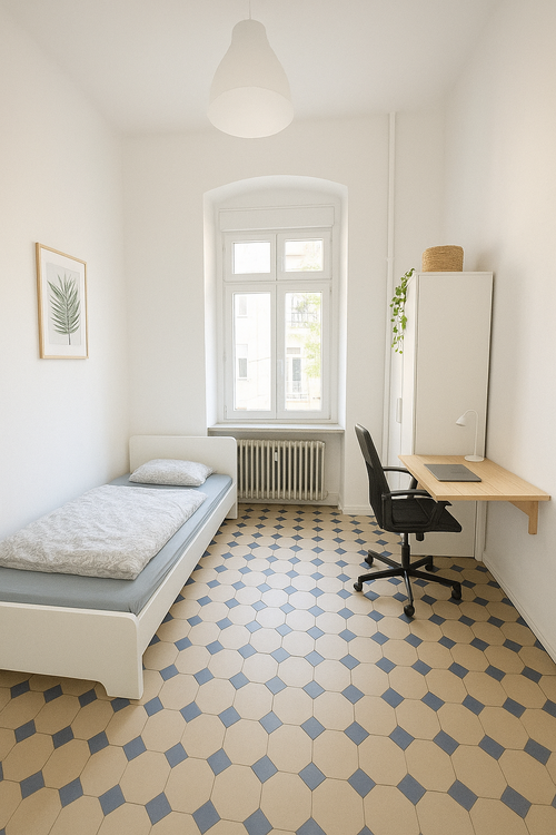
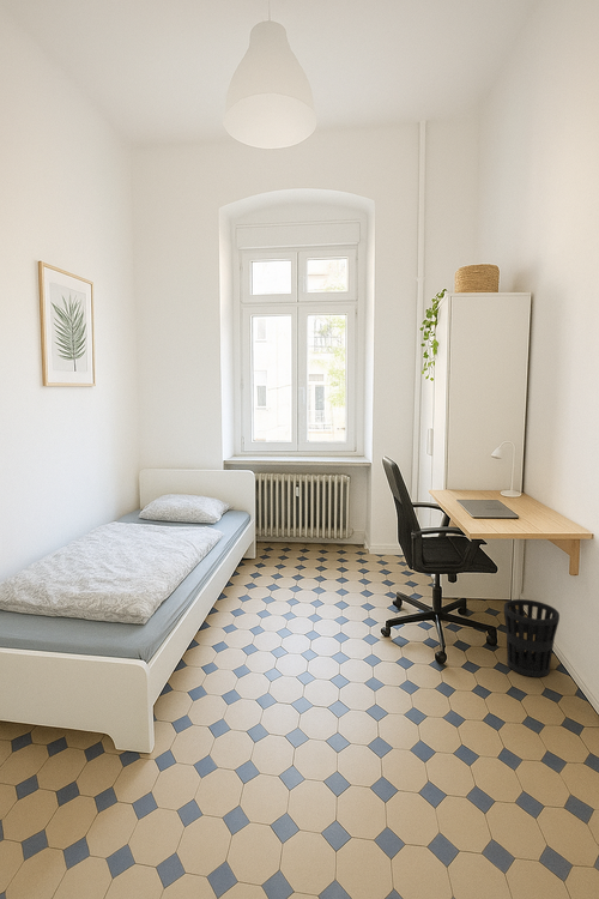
+ wastebasket [503,598,561,678]
